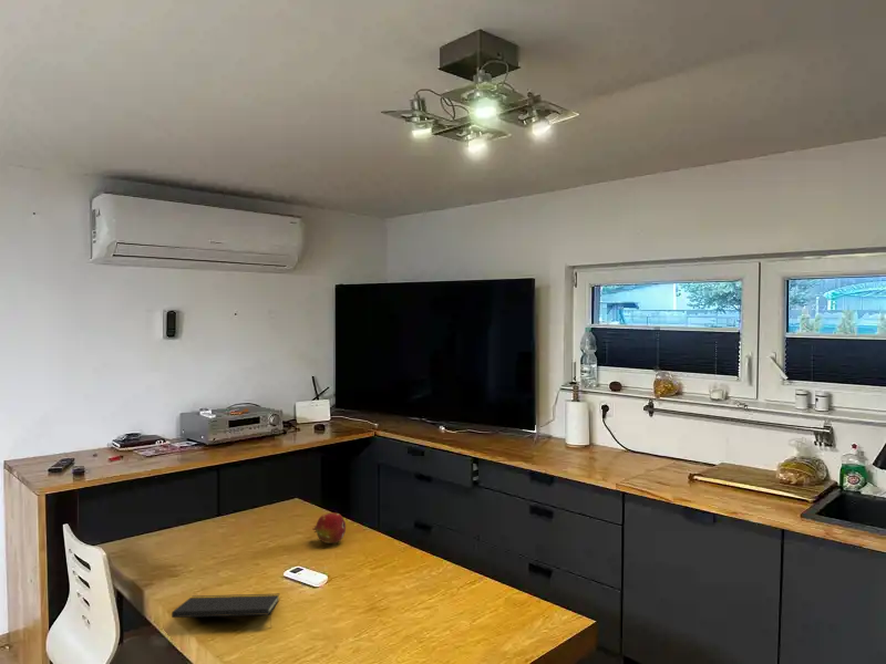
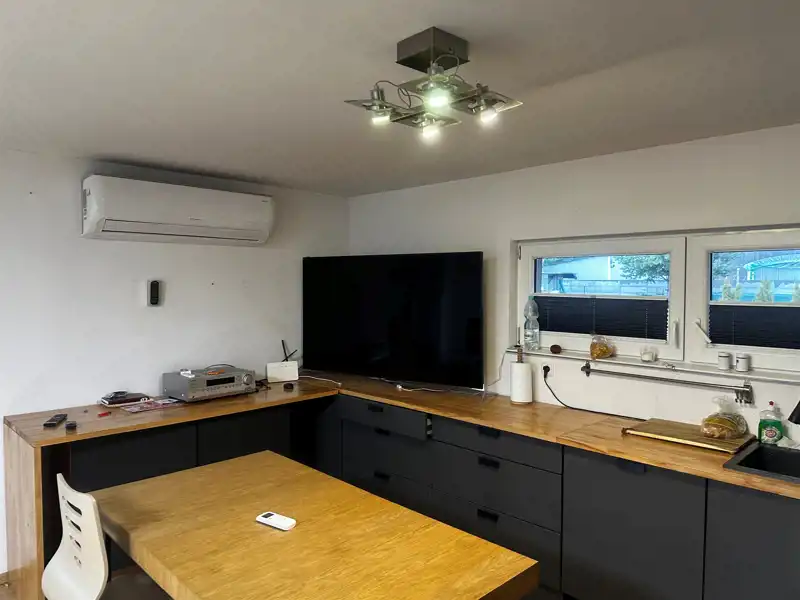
- fruit [311,511,347,544]
- notepad [171,593,280,626]
